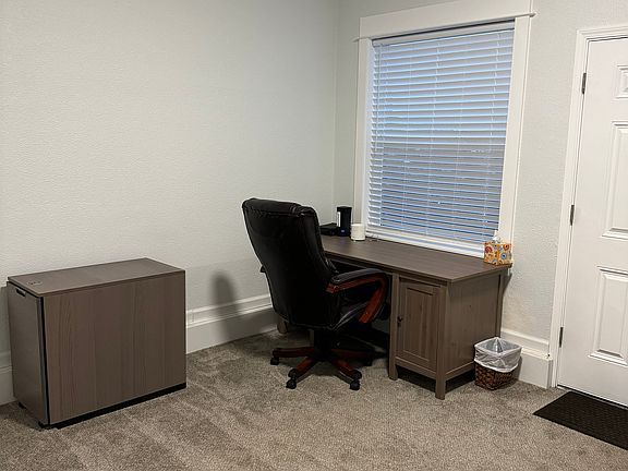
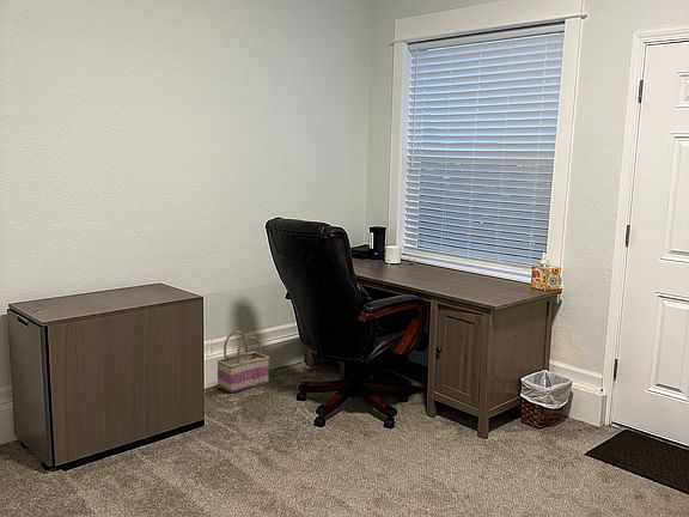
+ basket [215,330,270,394]
